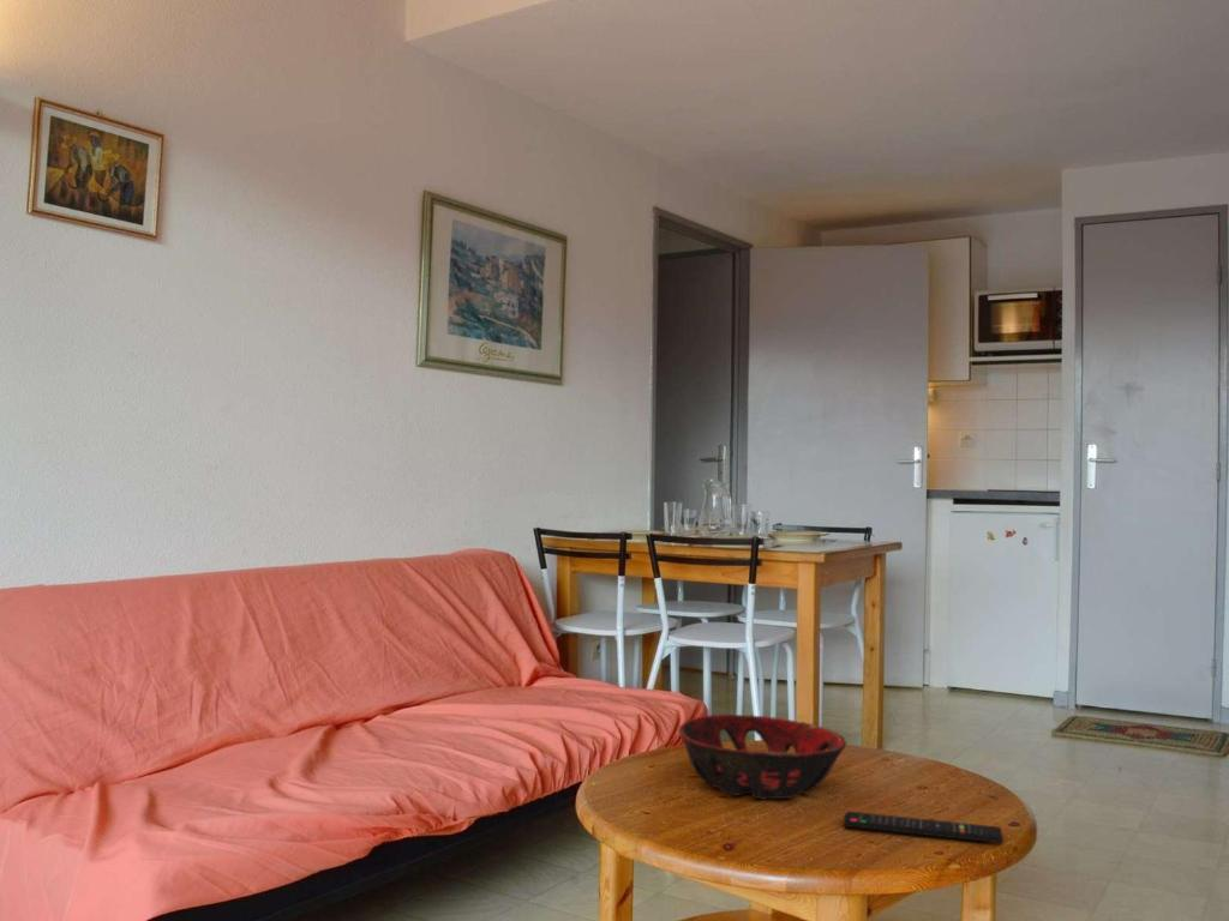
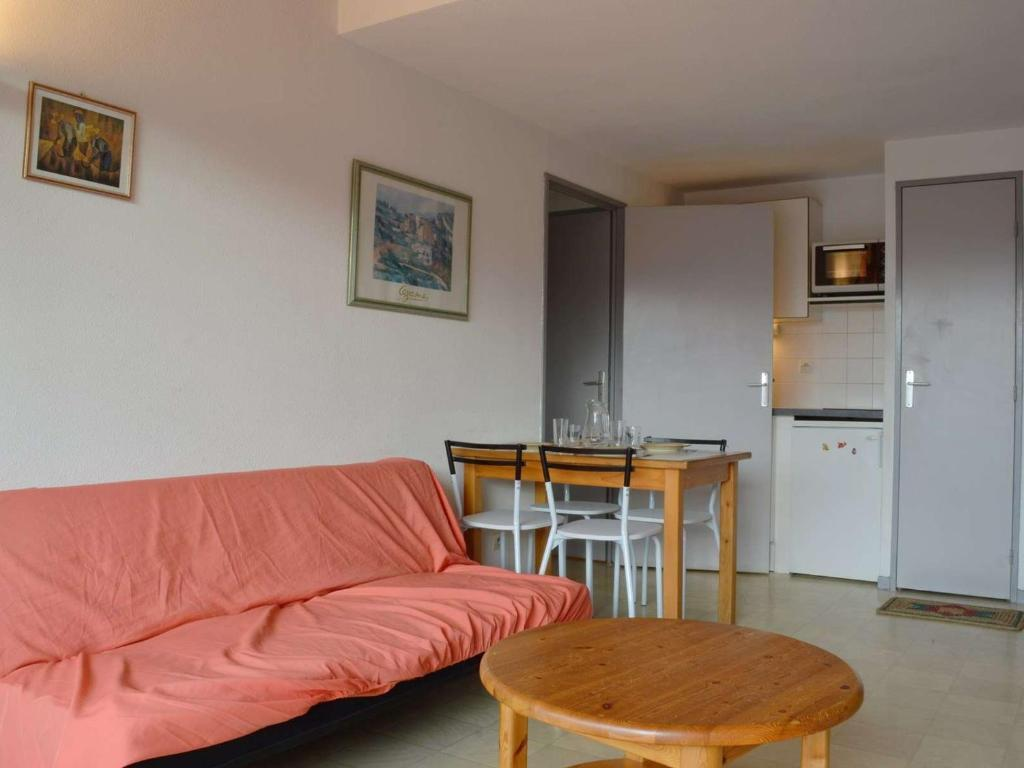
- decorative bowl [677,714,847,800]
- remote control [843,811,1005,844]
